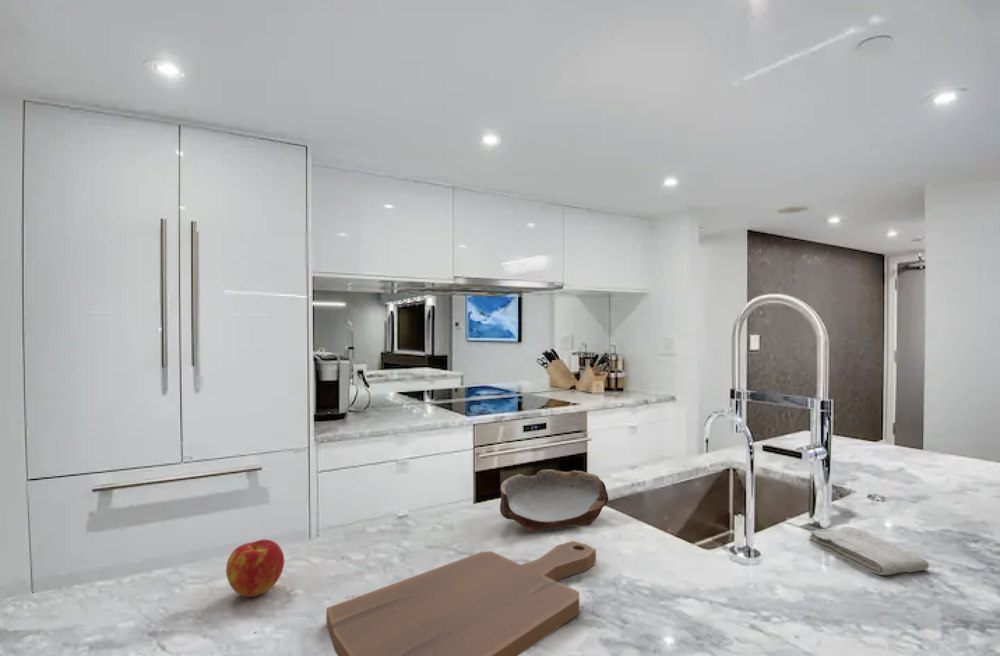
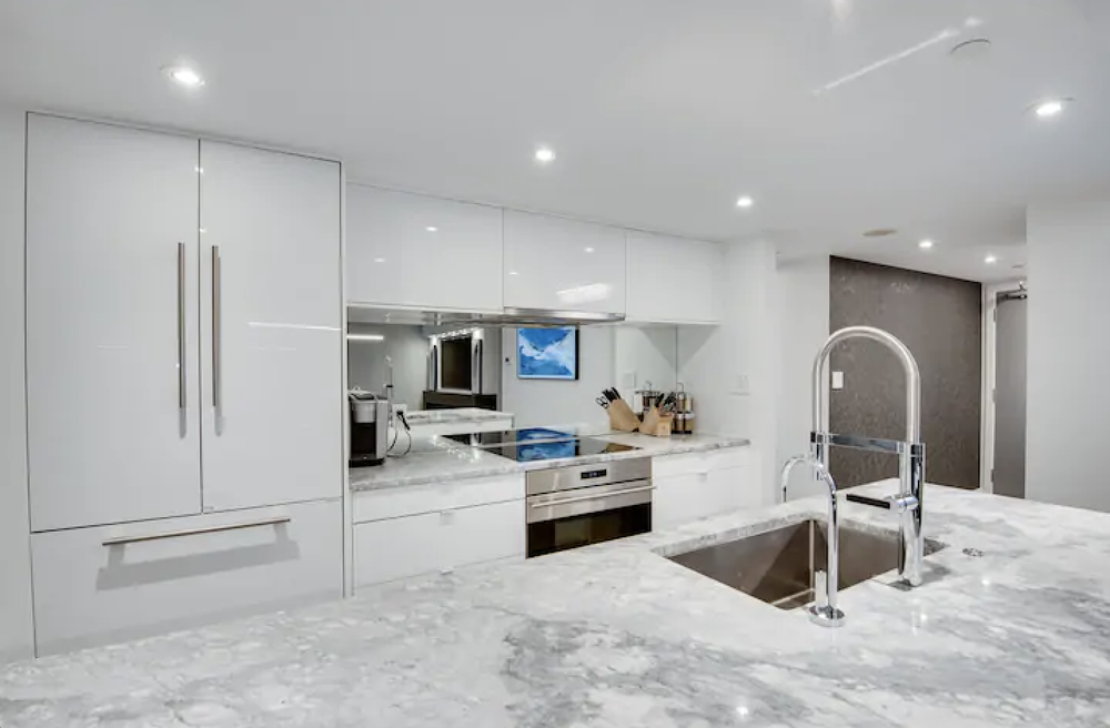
- apple [225,539,285,598]
- bowl [499,468,609,533]
- washcloth [808,526,930,576]
- cutting board [325,540,597,656]
